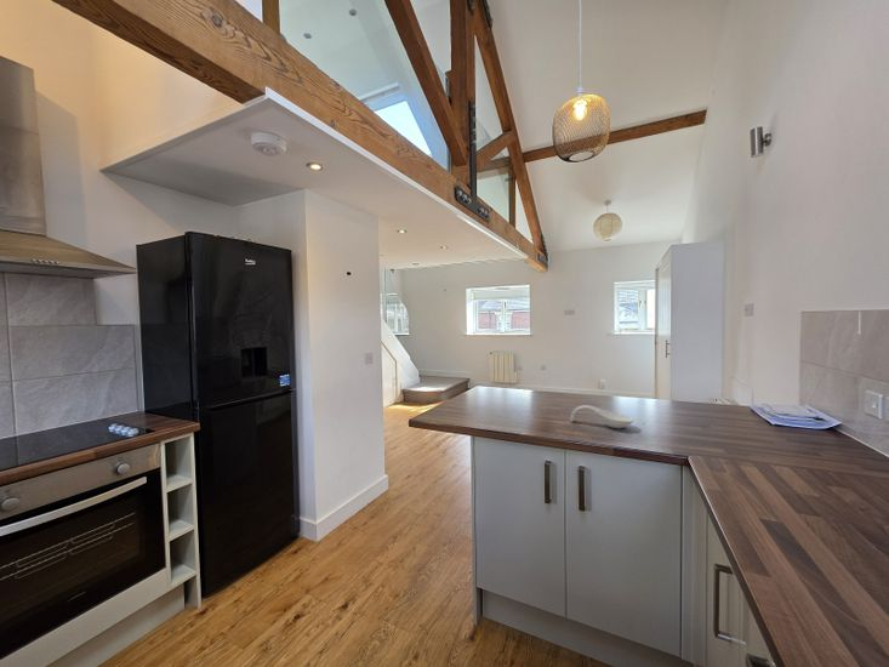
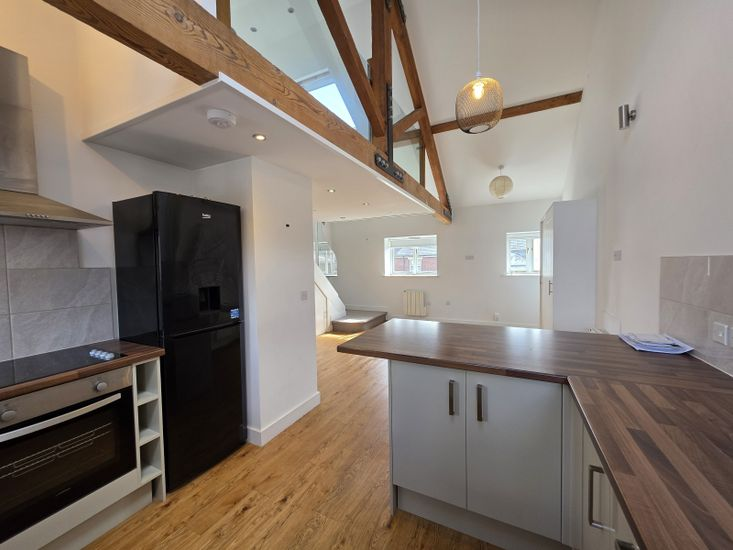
- spoon rest [569,404,634,429]
